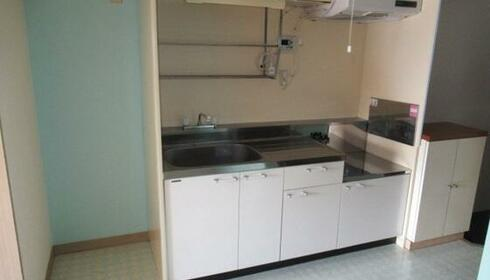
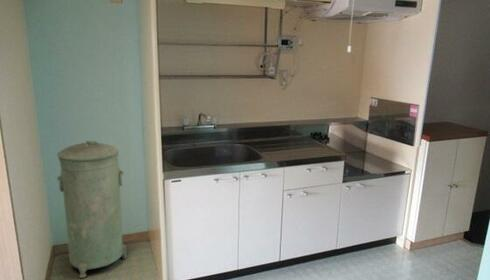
+ trash can [56,140,128,279]
